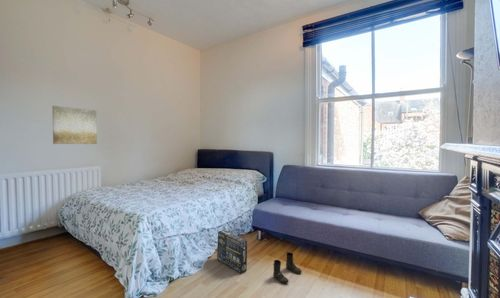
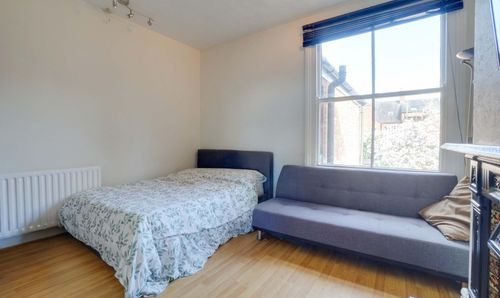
- wall art [51,105,98,145]
- boots [272,251,303,284]
- box [216,229,248,275]
